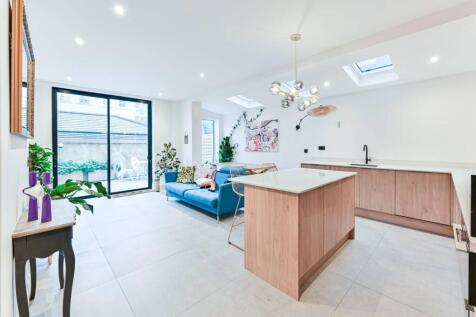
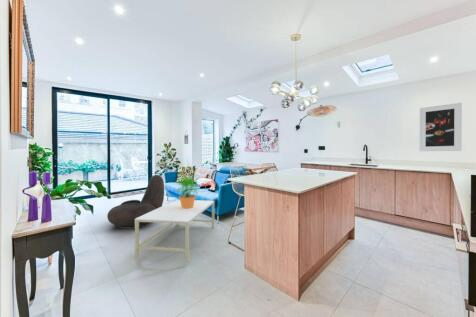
+ armchair [106,174,165,229]
+ potted plant [175,175,201,209]
+ coffee table [134,199,215,264]
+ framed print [418,102,463,152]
